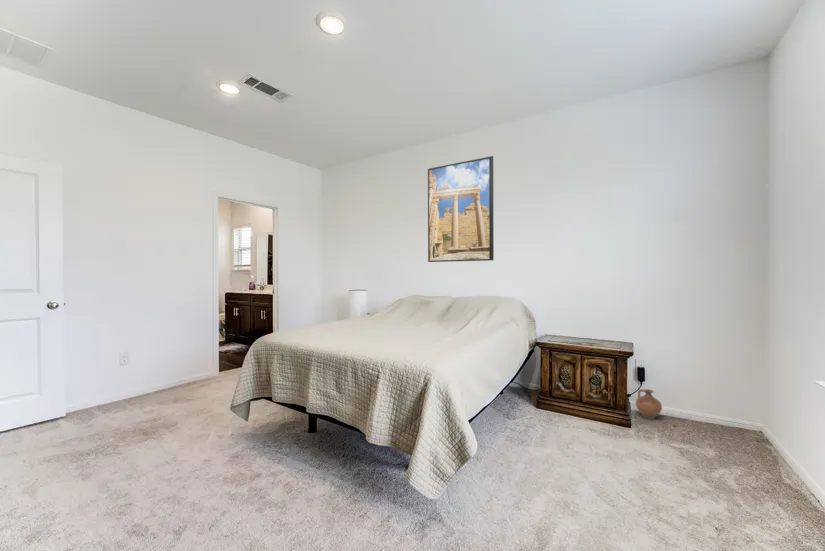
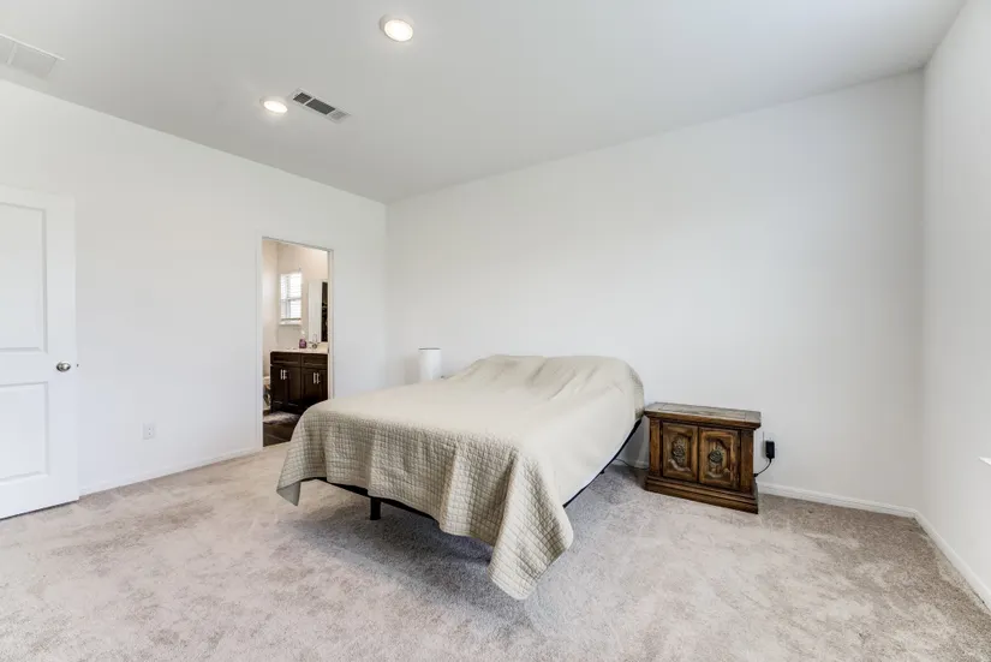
- ceramic jug [635,388,663,420]
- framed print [427,155,495,263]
